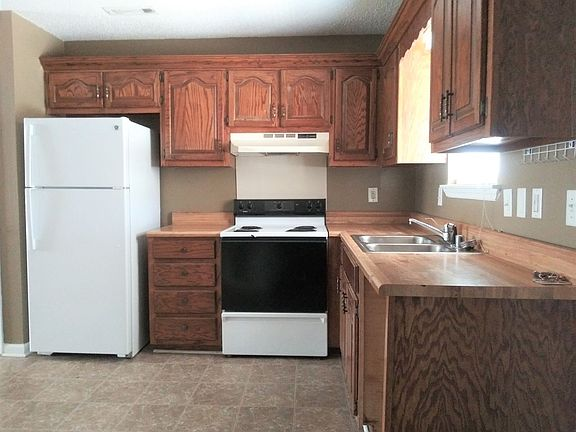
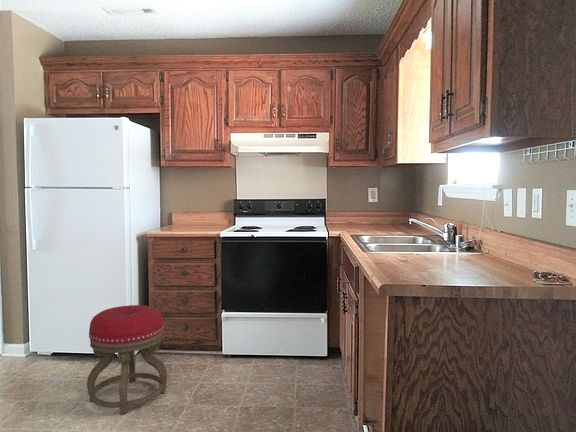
+ stool [86,304,168,415]
